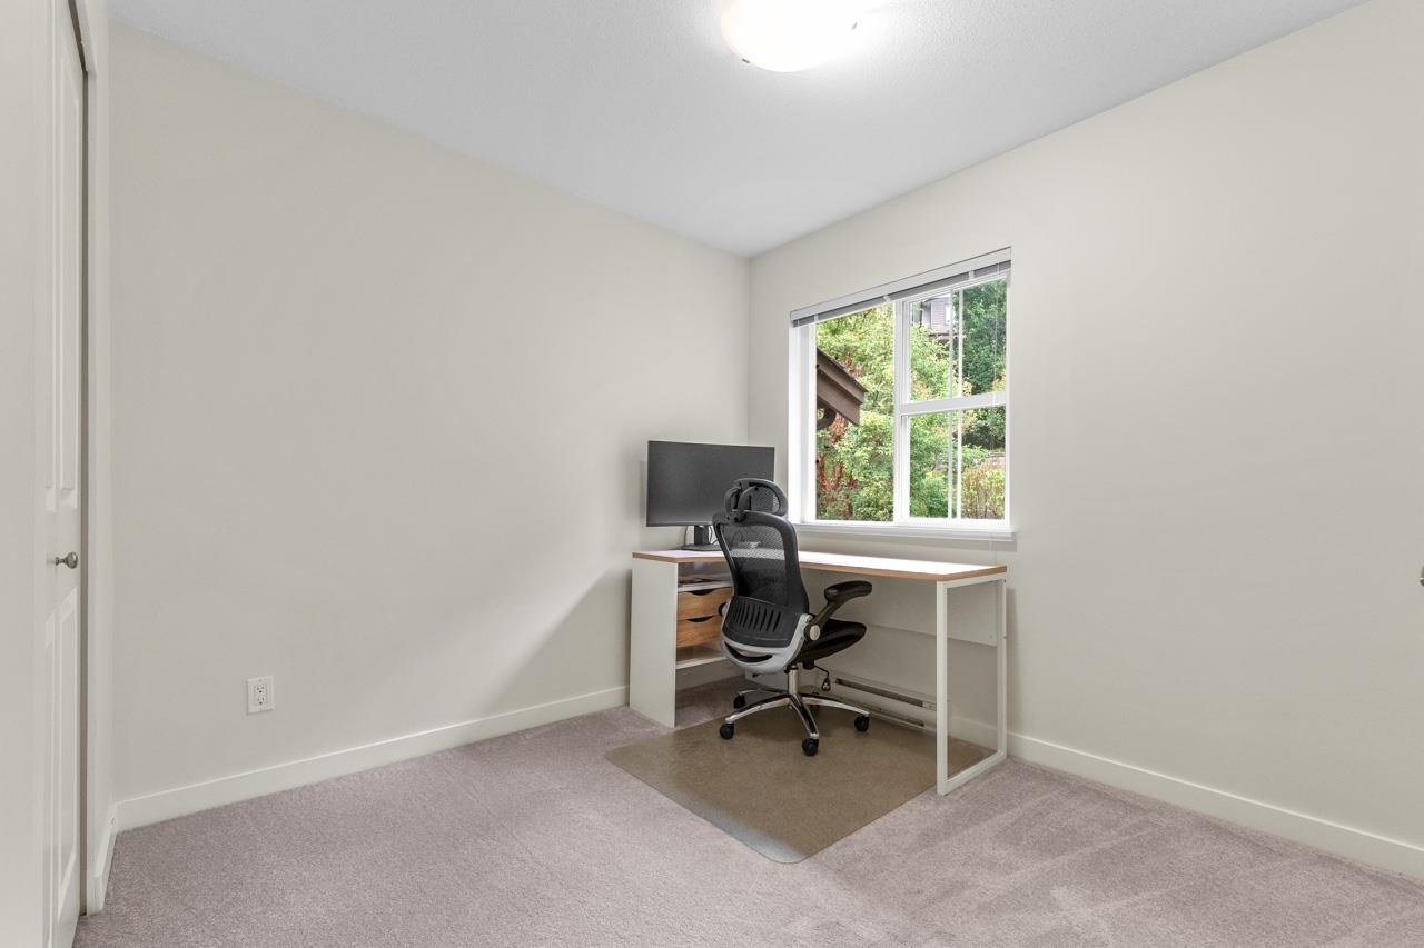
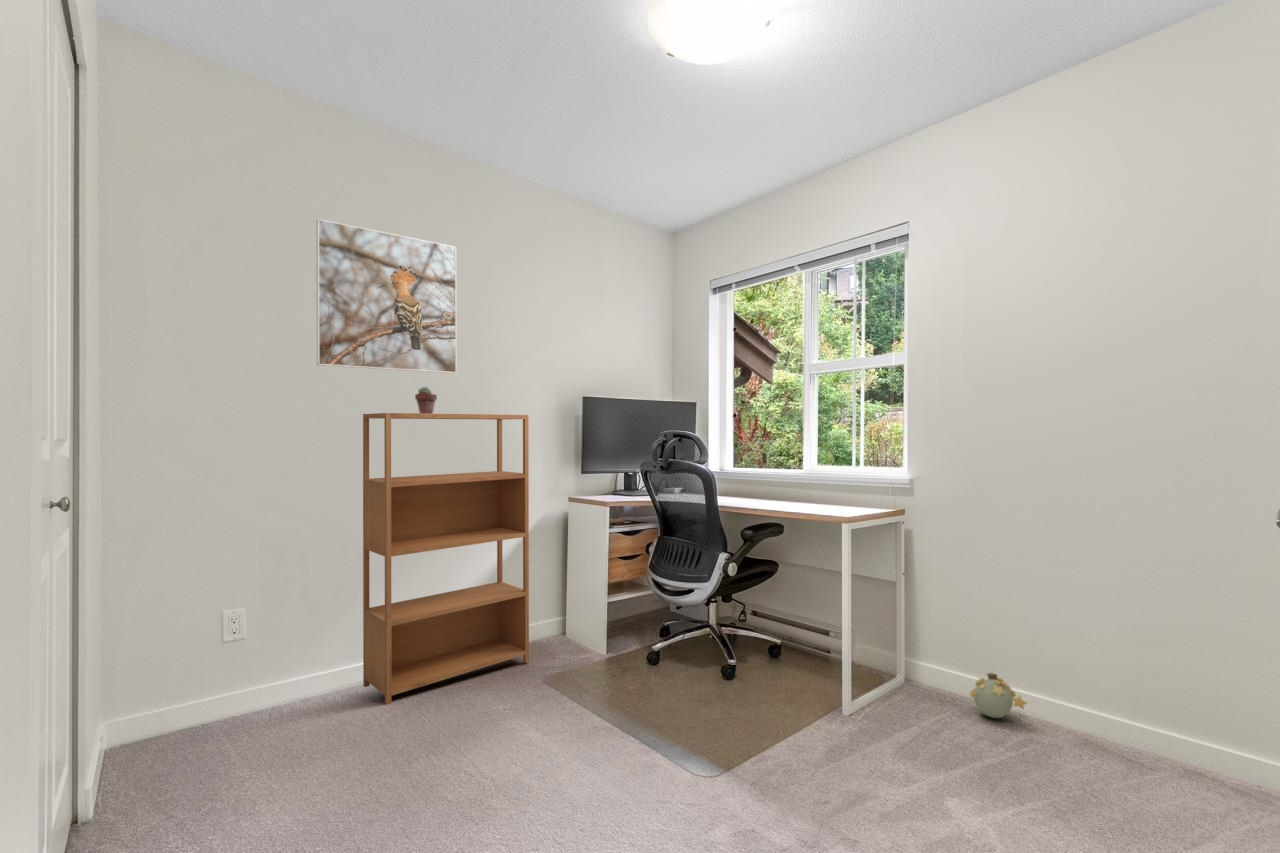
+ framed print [315,218,457,374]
+ potted succulent [414,386,438,414]
+ ball [969,671,1028,719]
+ bookshelf [362,412,530,705]
